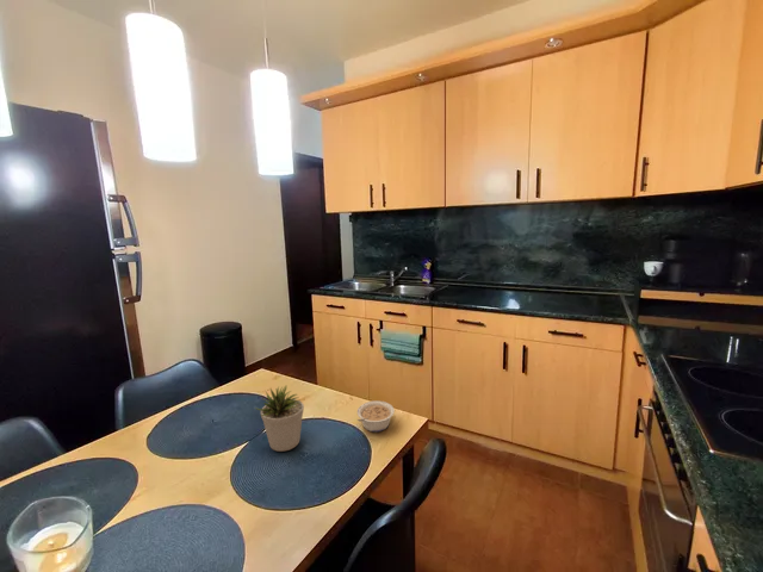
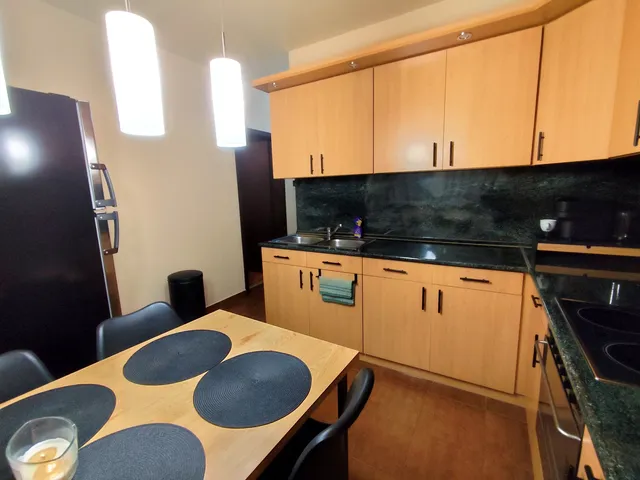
- potted plant [254,384,305,453]
- legume [356,399,396,433]
